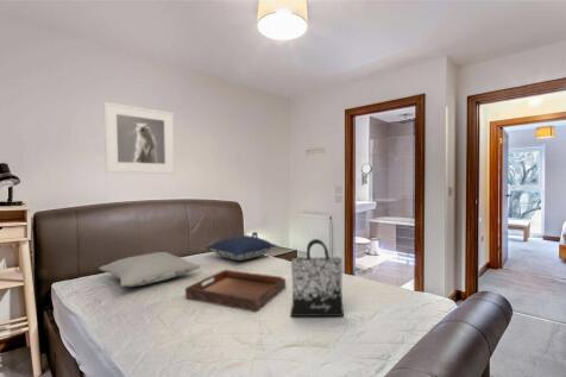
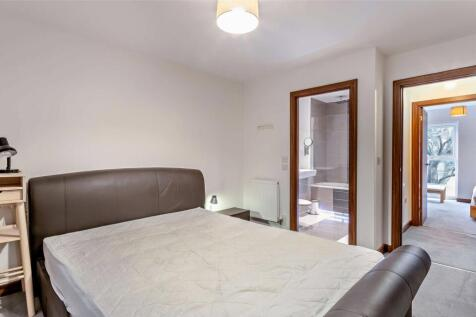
- serving tray [184,269,287,313]
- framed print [103,101,176,175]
- pillow [98,251,202,288]
- pillow [203,234,279,262]
- tote bag [289,238,345,318]
